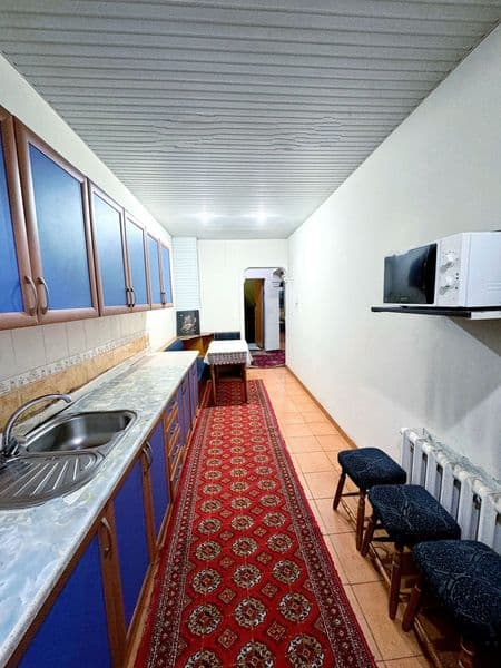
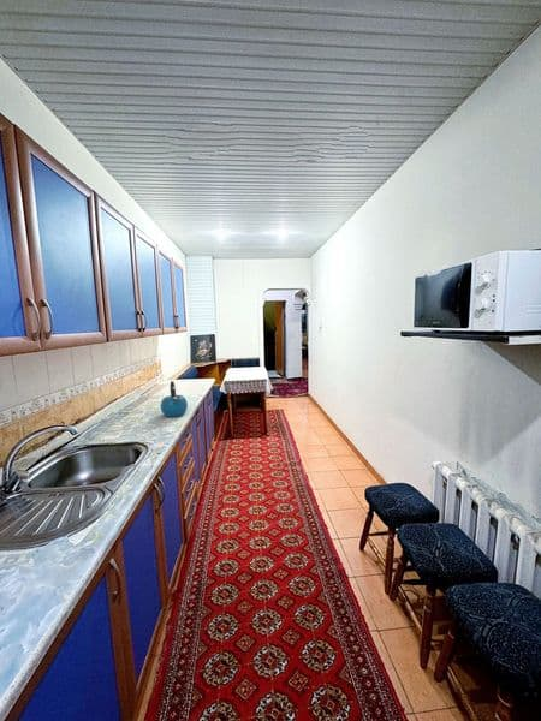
+ kettle [160,380,189,418]
